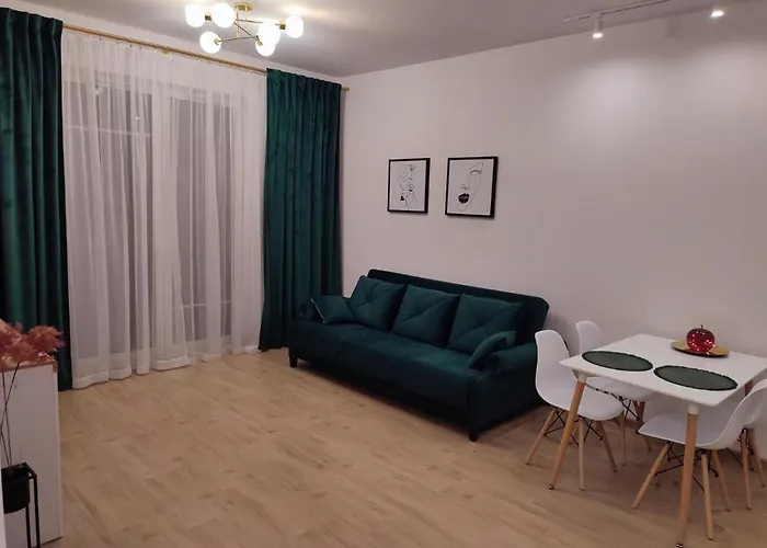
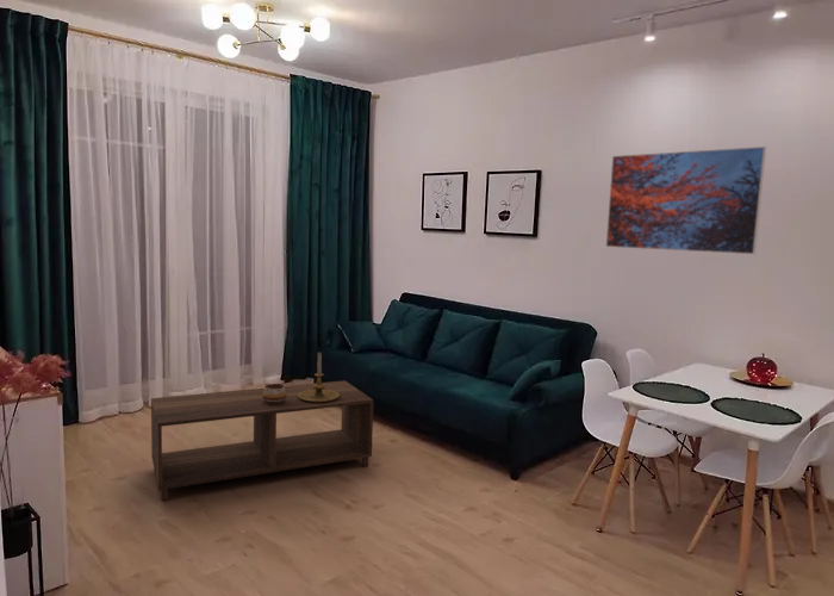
+ coffee table [150,379,374,501]
+ decorative bowl [262,383,287,404]
+ candle holder [298,352,340,402]
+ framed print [605,145,767,255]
